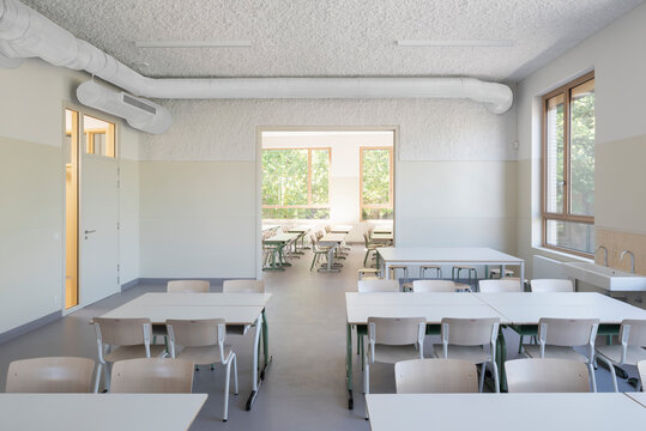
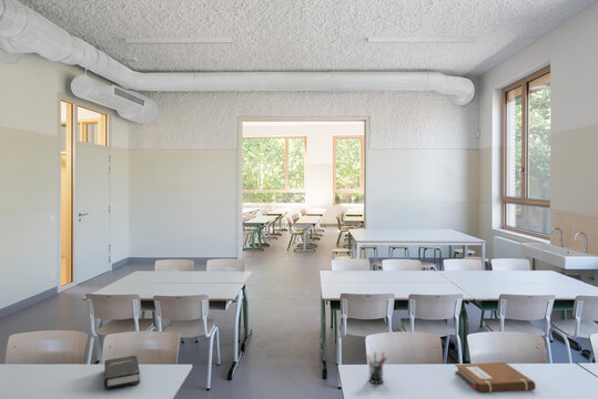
+ notebook [454,361,537,393]
+ hardback book [103,354,141,390]
+ pen holder [365,350,388,385]
